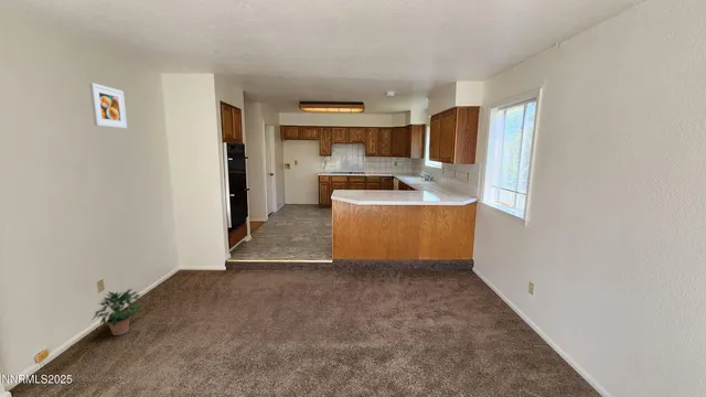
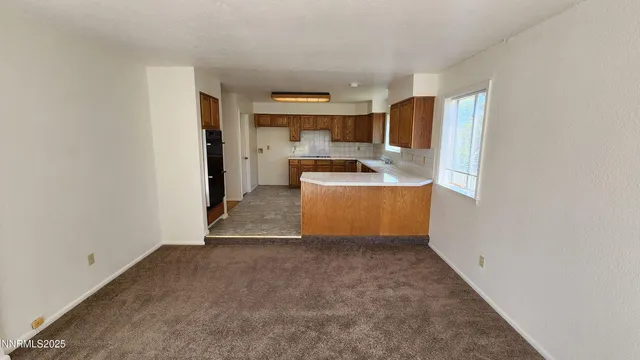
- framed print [88,82,128,129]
- potted plant [89,288,145,336]
